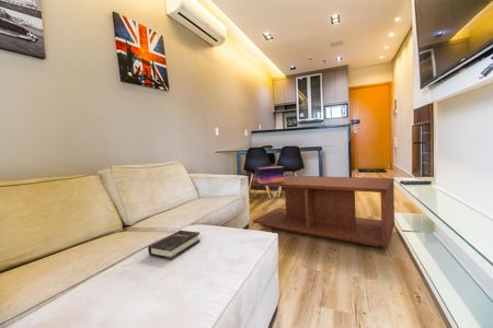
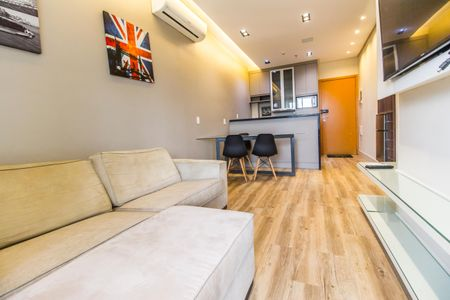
- coffee table [250,175,395,248]
- hardback book [147,230,202,261]
- decorative box [254,164,285,184]
